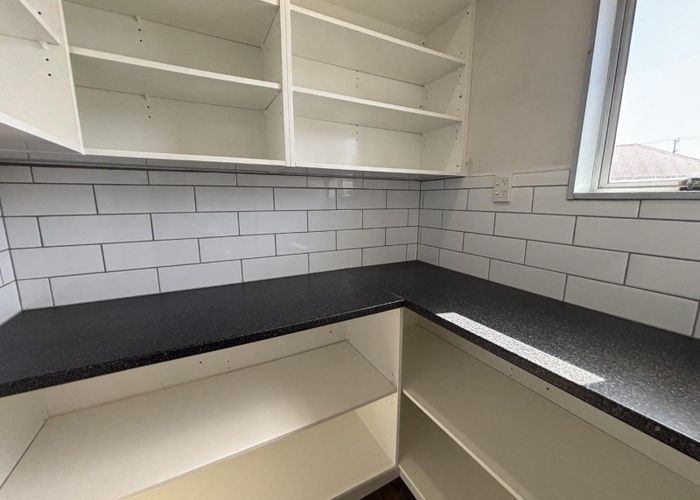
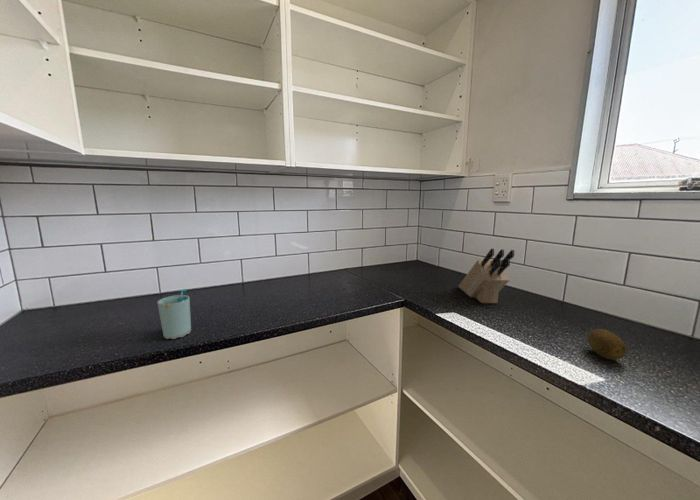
+ knife block [458,248,515,304]
+ cup [157,288,192,340]
+ fruit [587,328,627,361]
